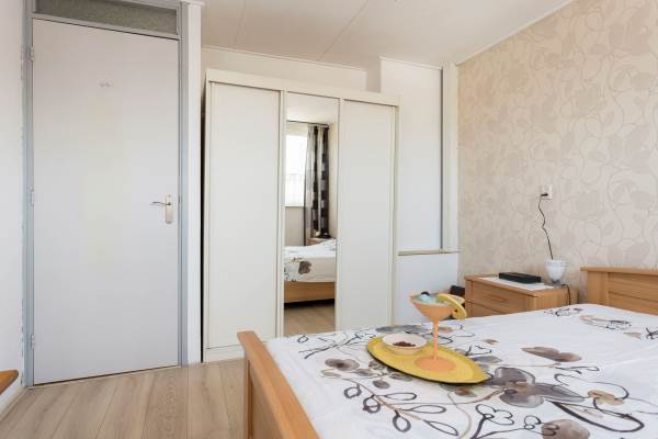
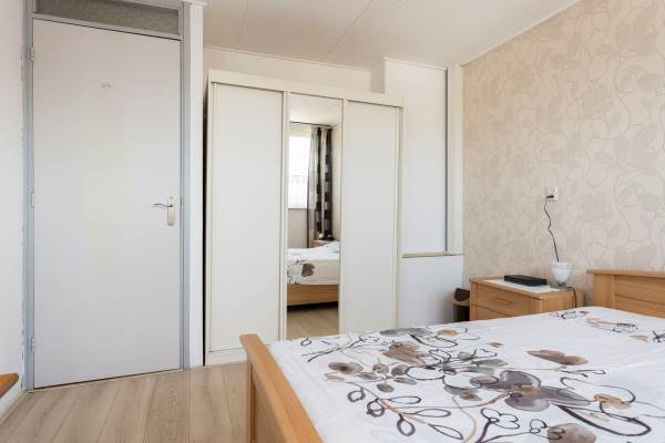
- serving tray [366,291,489,384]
